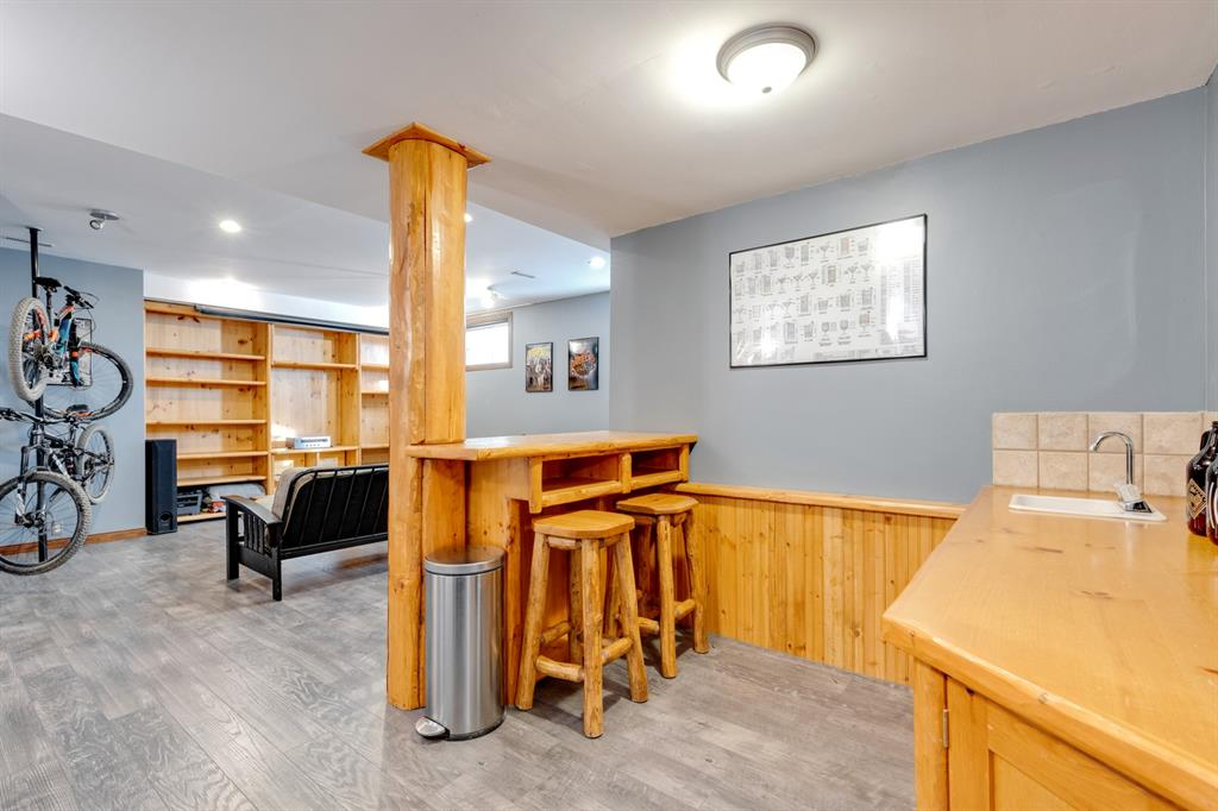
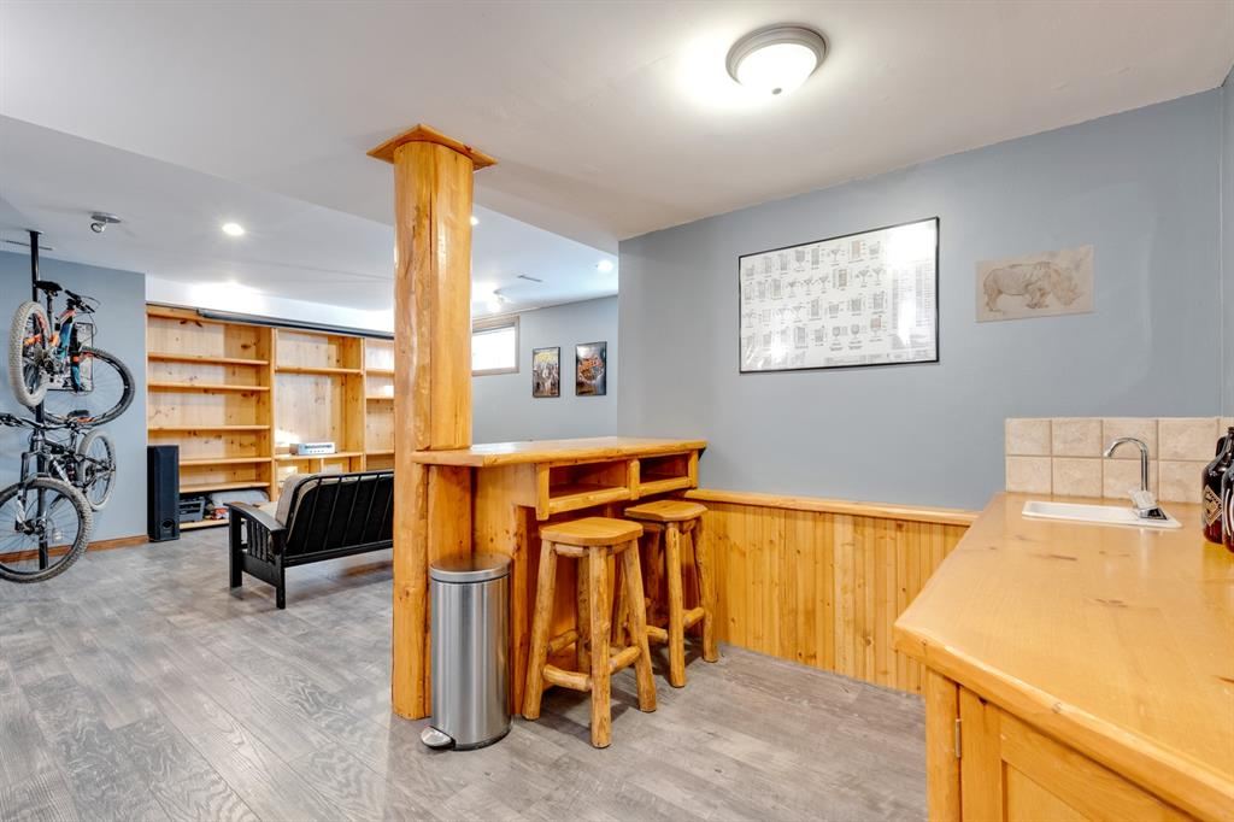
+ wall art [974,243,1095,324]
